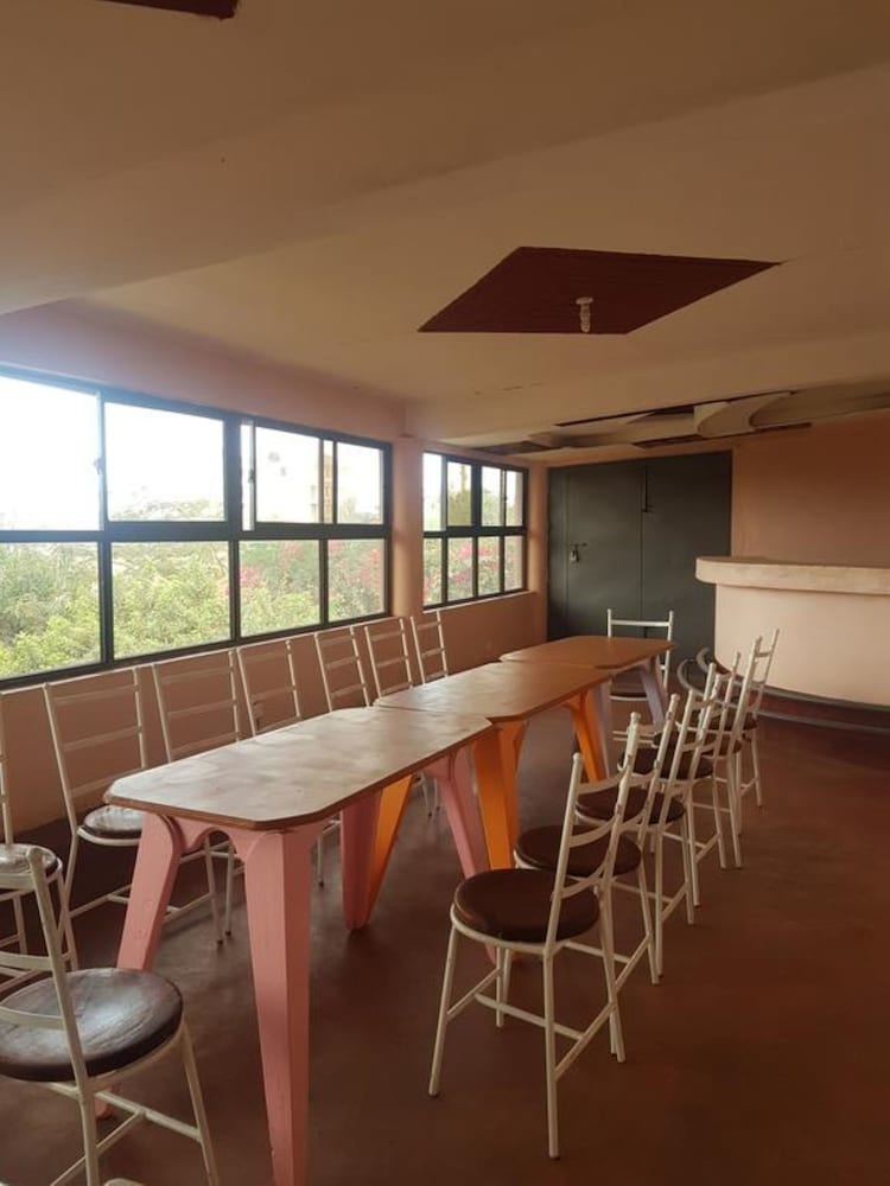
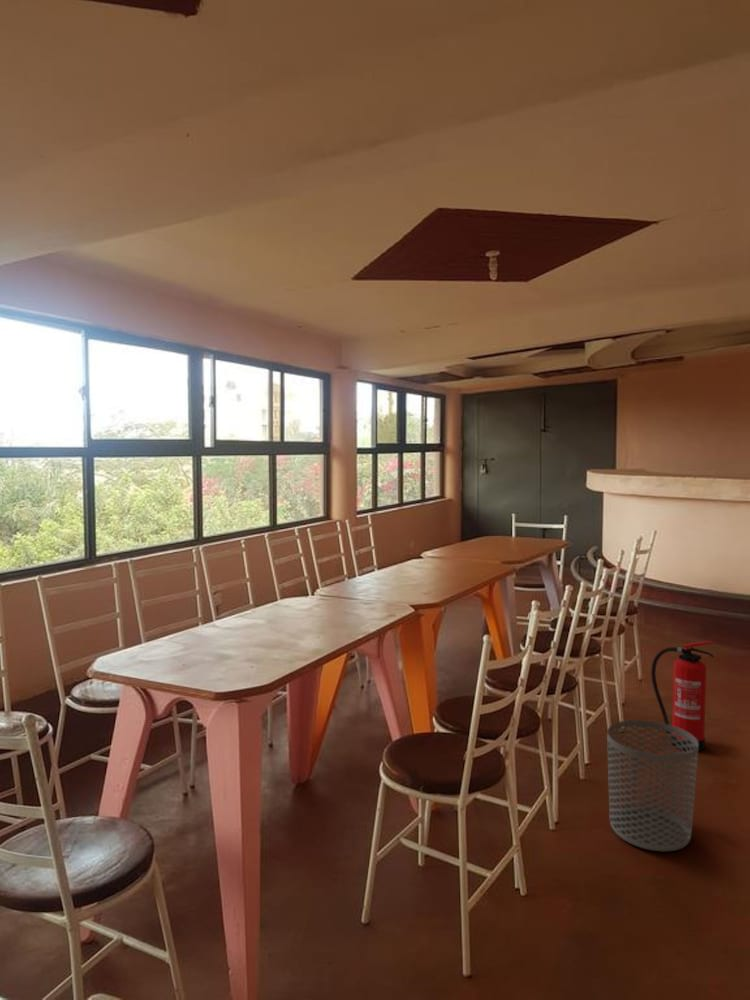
+ waste bin [606,719,699,852]
+ fire extinguisher [650,640,715,752]
